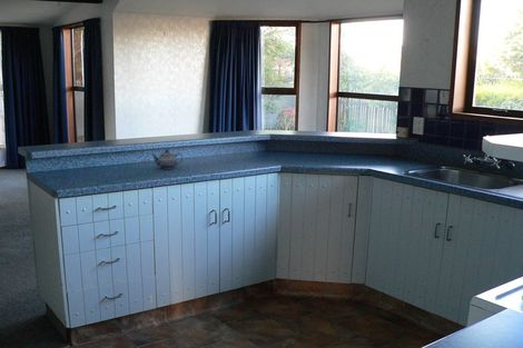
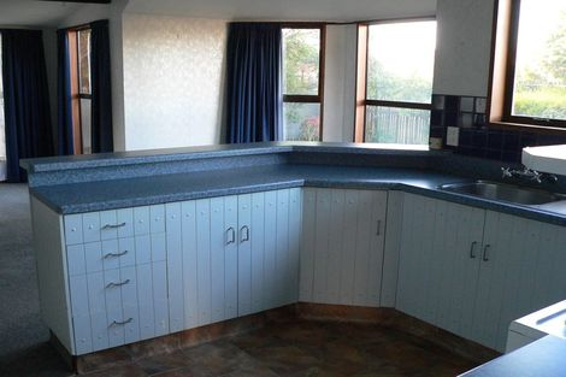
- teapot [150,149,184,170]
